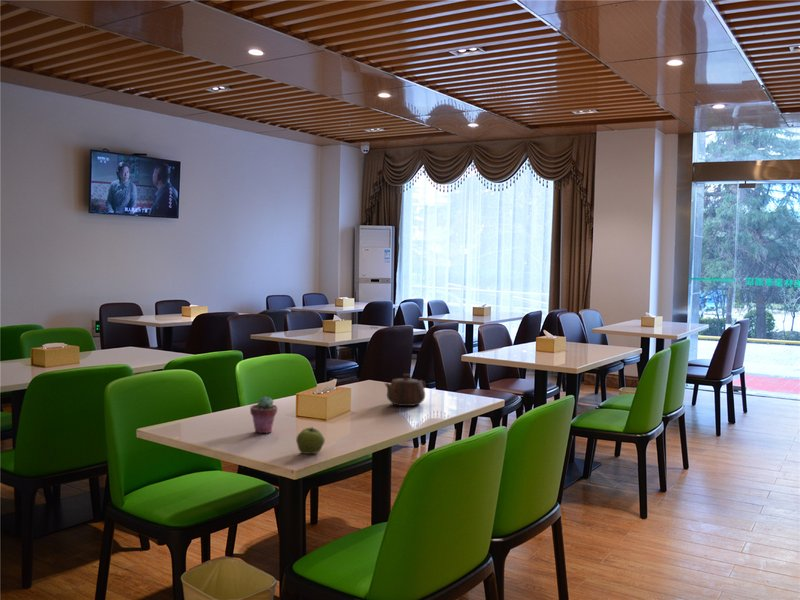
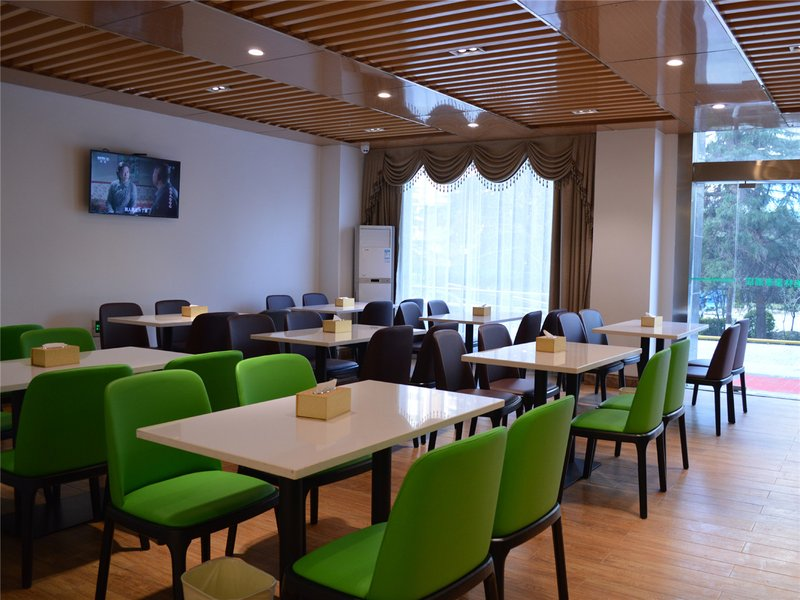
- potted succulent [249,396,278,434]
- apple [295,426,326,455]
- teapot [384,373,426,407]
